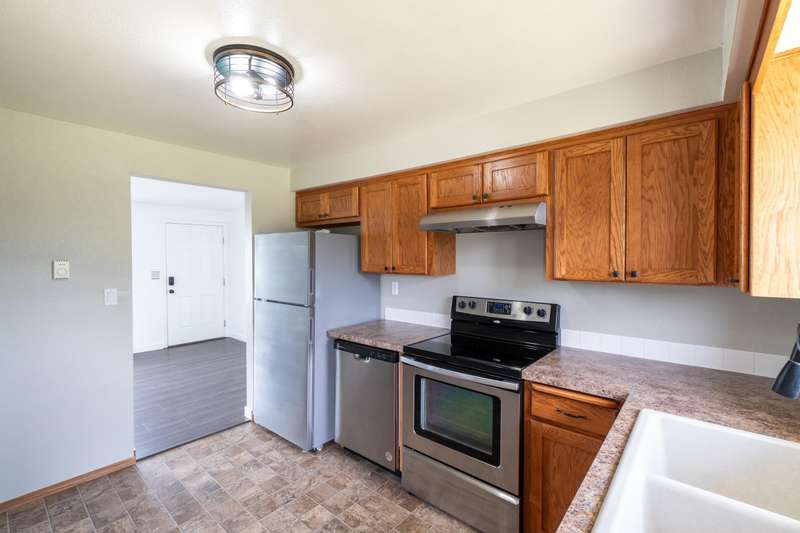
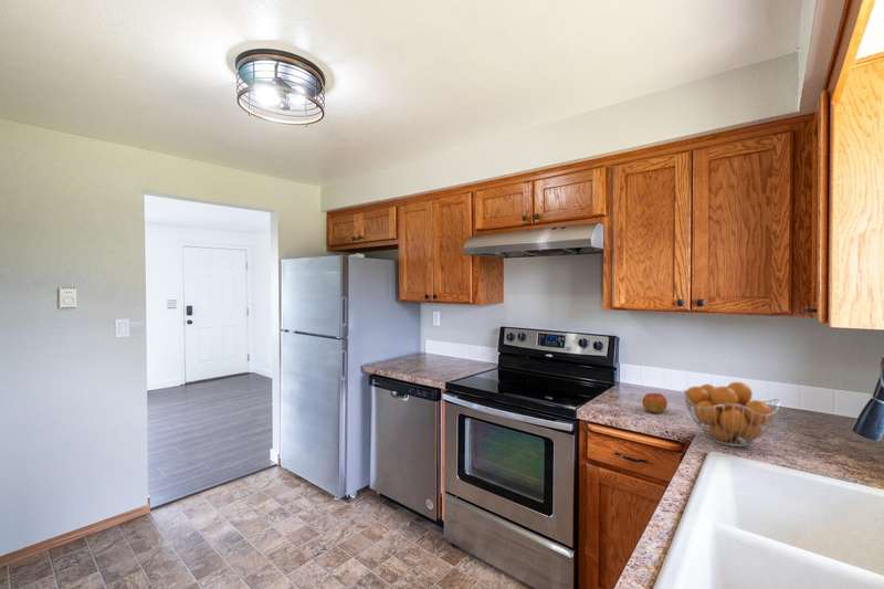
+ fruit basket [682,381,781,448]
+ apple [641,392,669,414]
